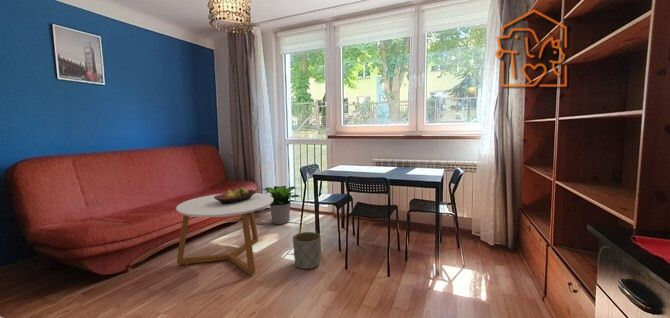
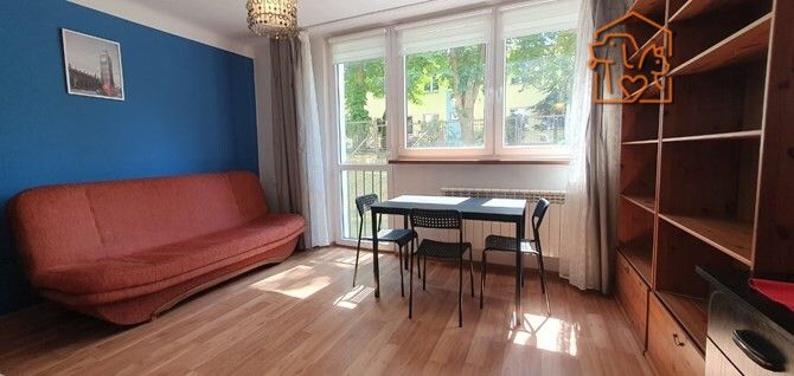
- planter [292,231,322,270]
- potted plant [260,185,302,225]
- coffee table [175,192,273,276]
- fruit bowl [214,186,258,204]
